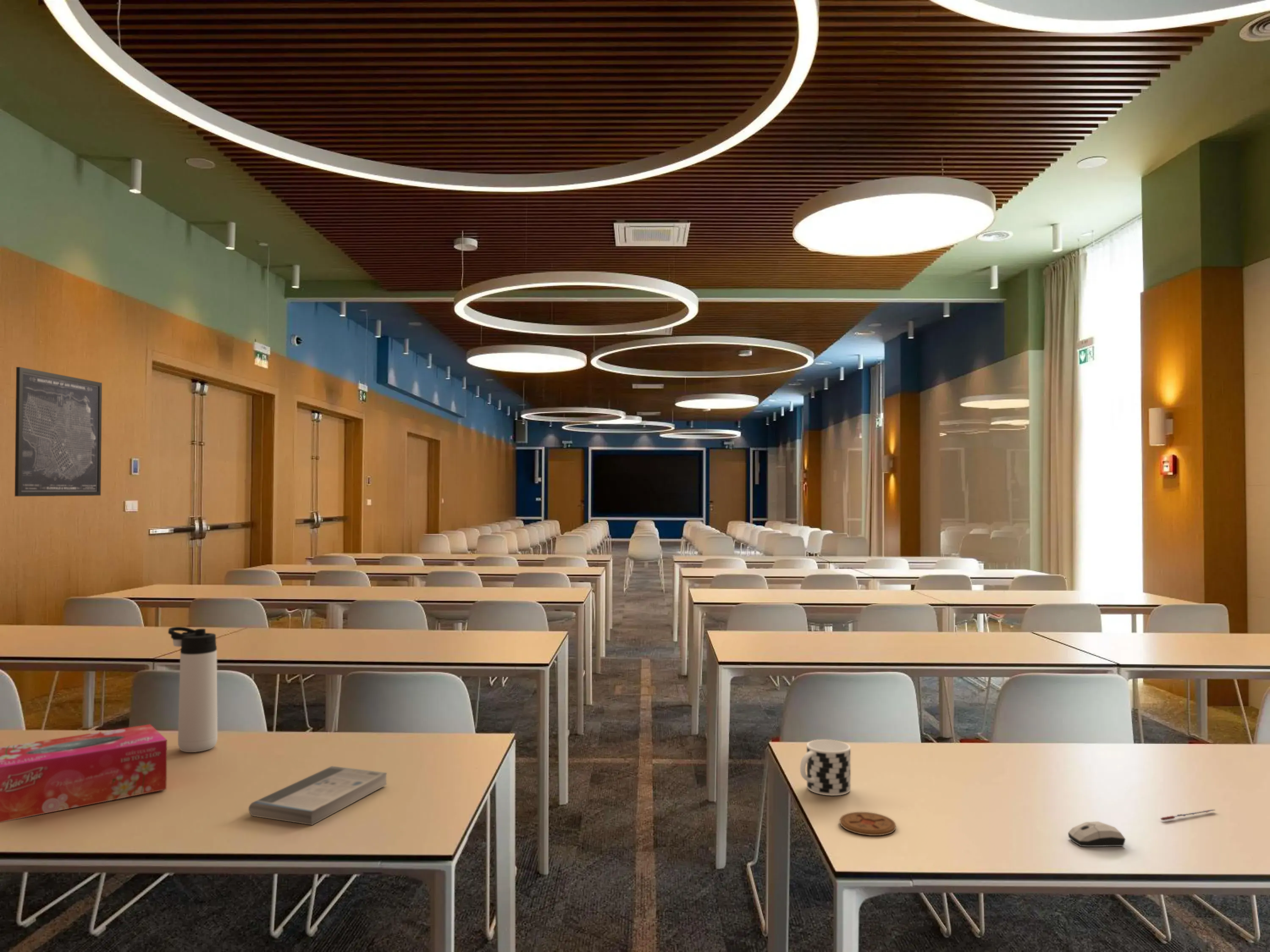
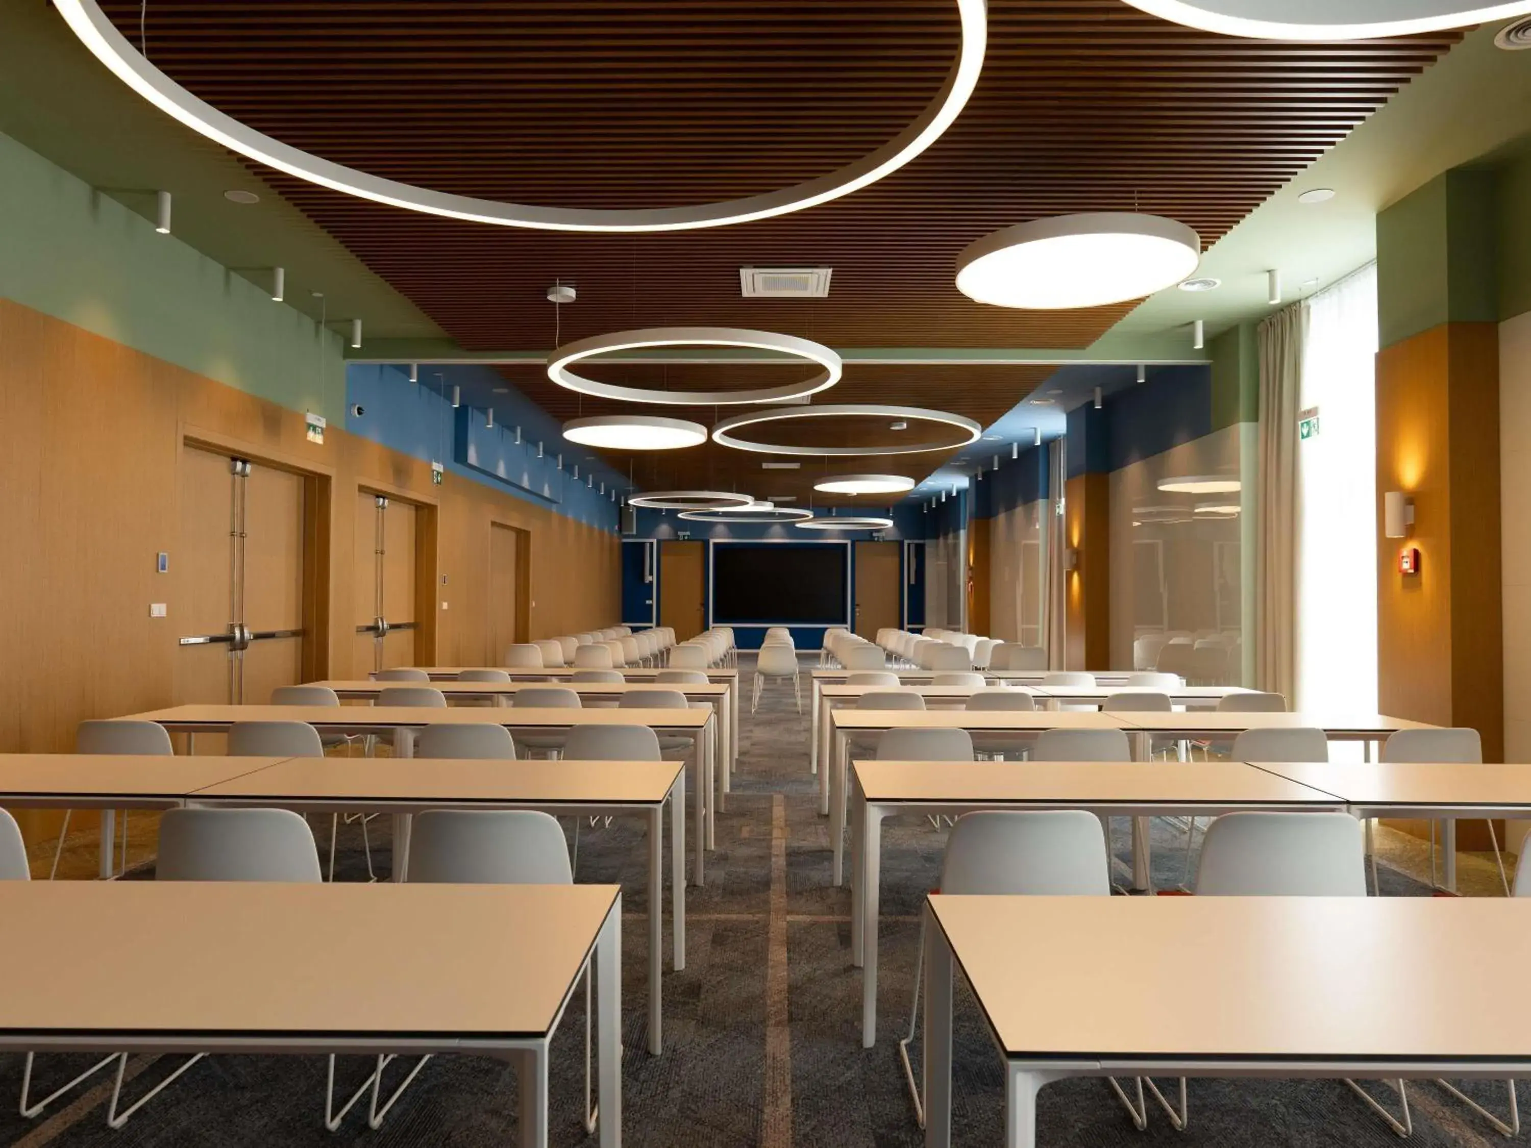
- book [248,765,387,825]
- computer mouse [1068,821,1126,847]
- coaster [839,812,896,836]
- wall art [14,366,102,497]
- tissue box [0,724,167,823]
- cup [800,739,851,796]
- thermos bottle [168,626,218,753]
- pen [1160,809,1216,821]
